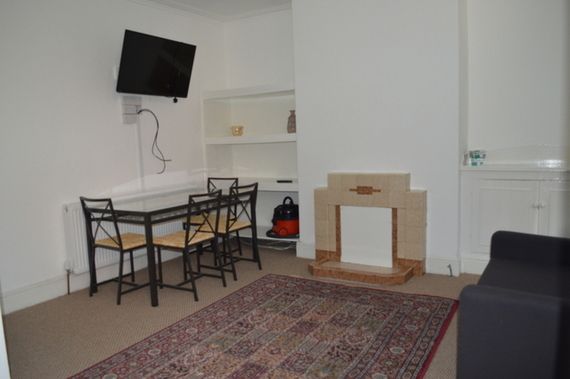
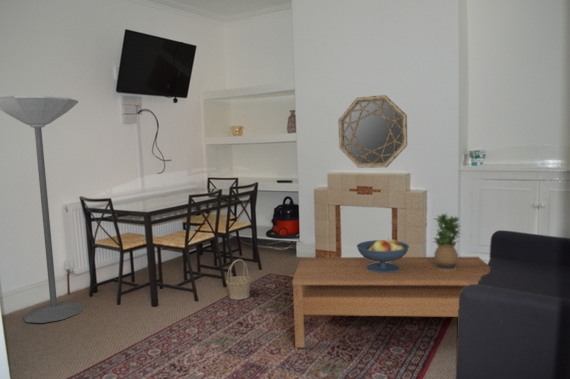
+ coffee table [291,256,491,349]
+ home mirror [338,94,408,169]
+ potted plant [432,212,463,271]
+ fruit bowl [356,236,410,273]
+ basket [225,258,252,301]
+ floor lamp [0,95,85,324]
